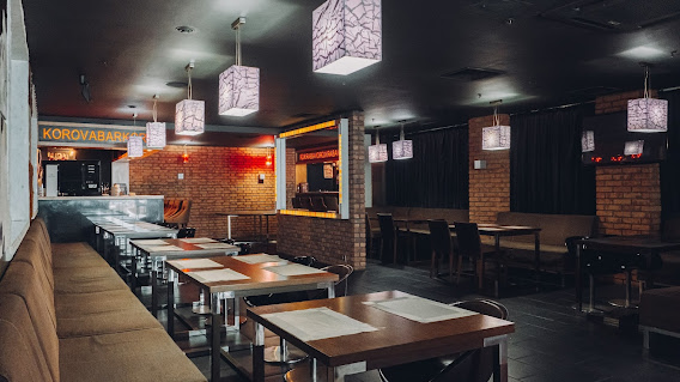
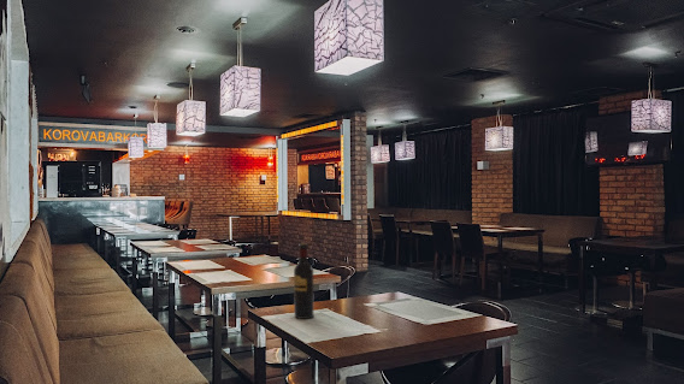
+ wine bottle [293,242,314,320]
